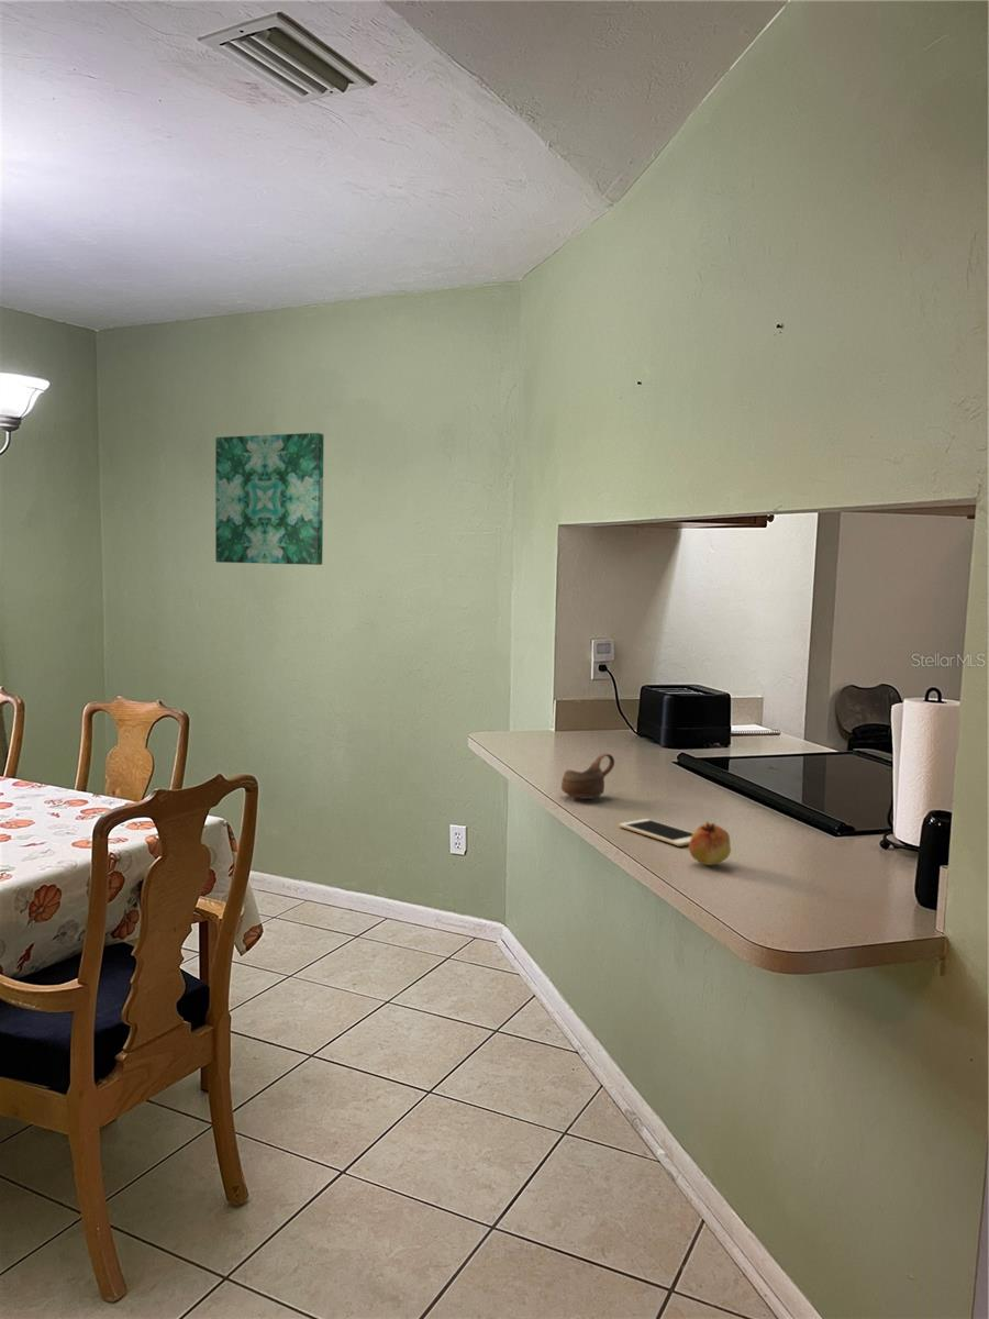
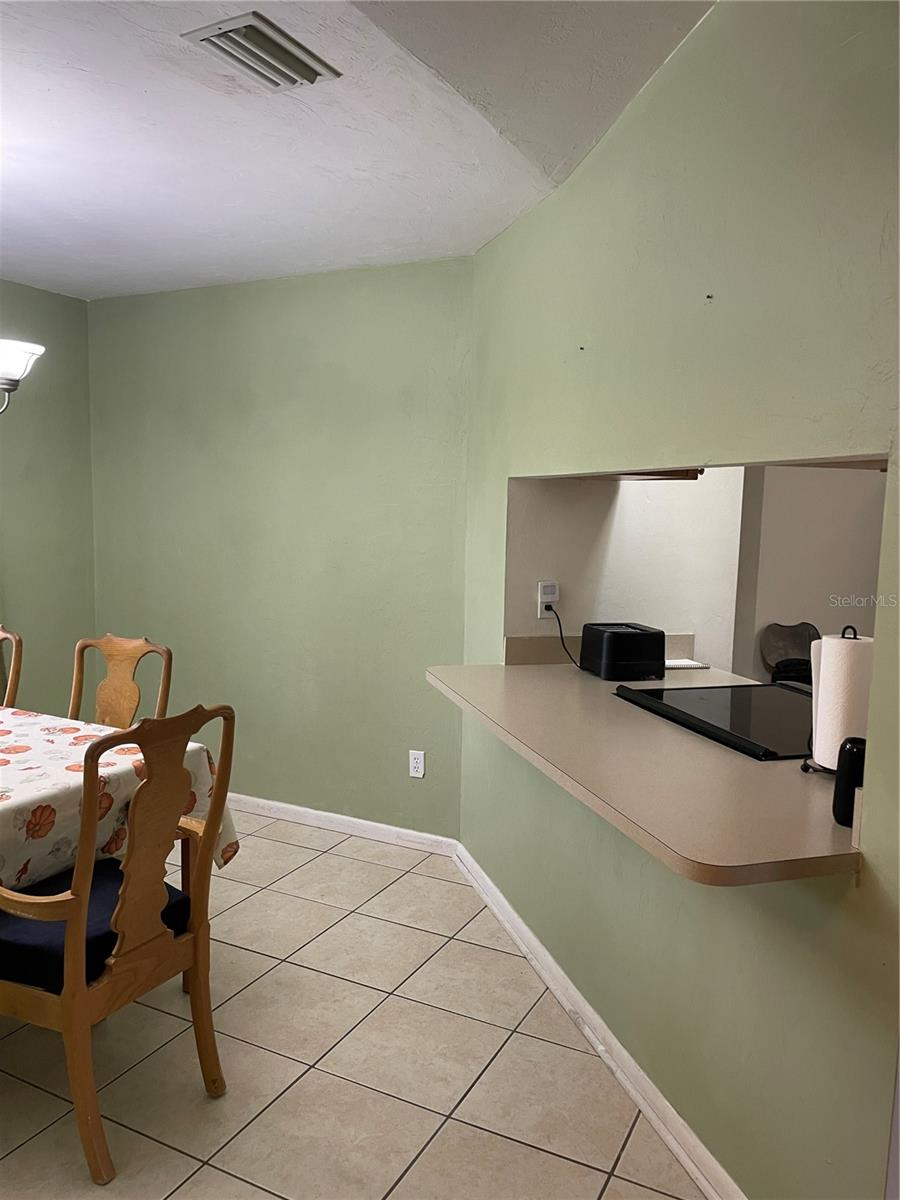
- wall art [214,432,324,566]
- fruit [688,821,732,866]
- cup [560,752,615,800]
- cell phone [618,818,693,847]
